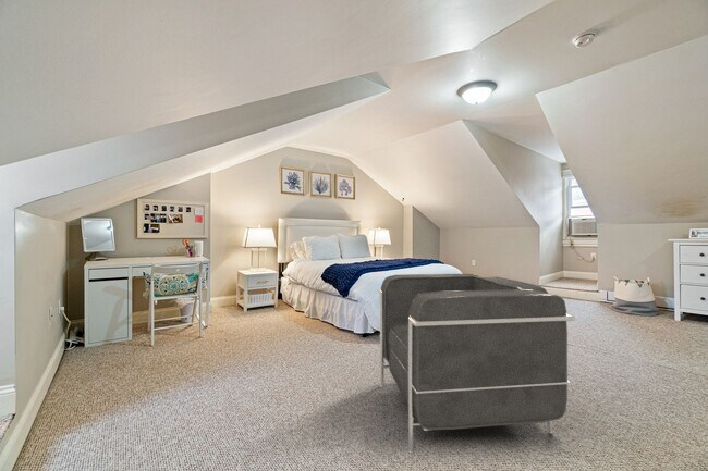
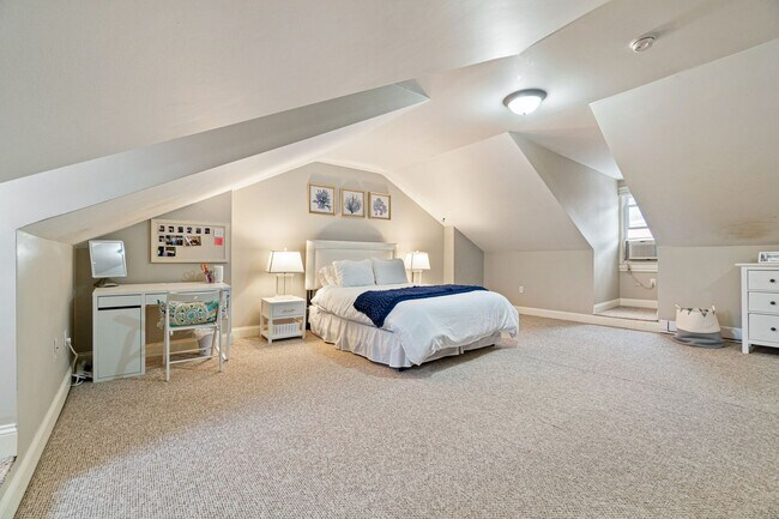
- armchair [377,273,576,455]
